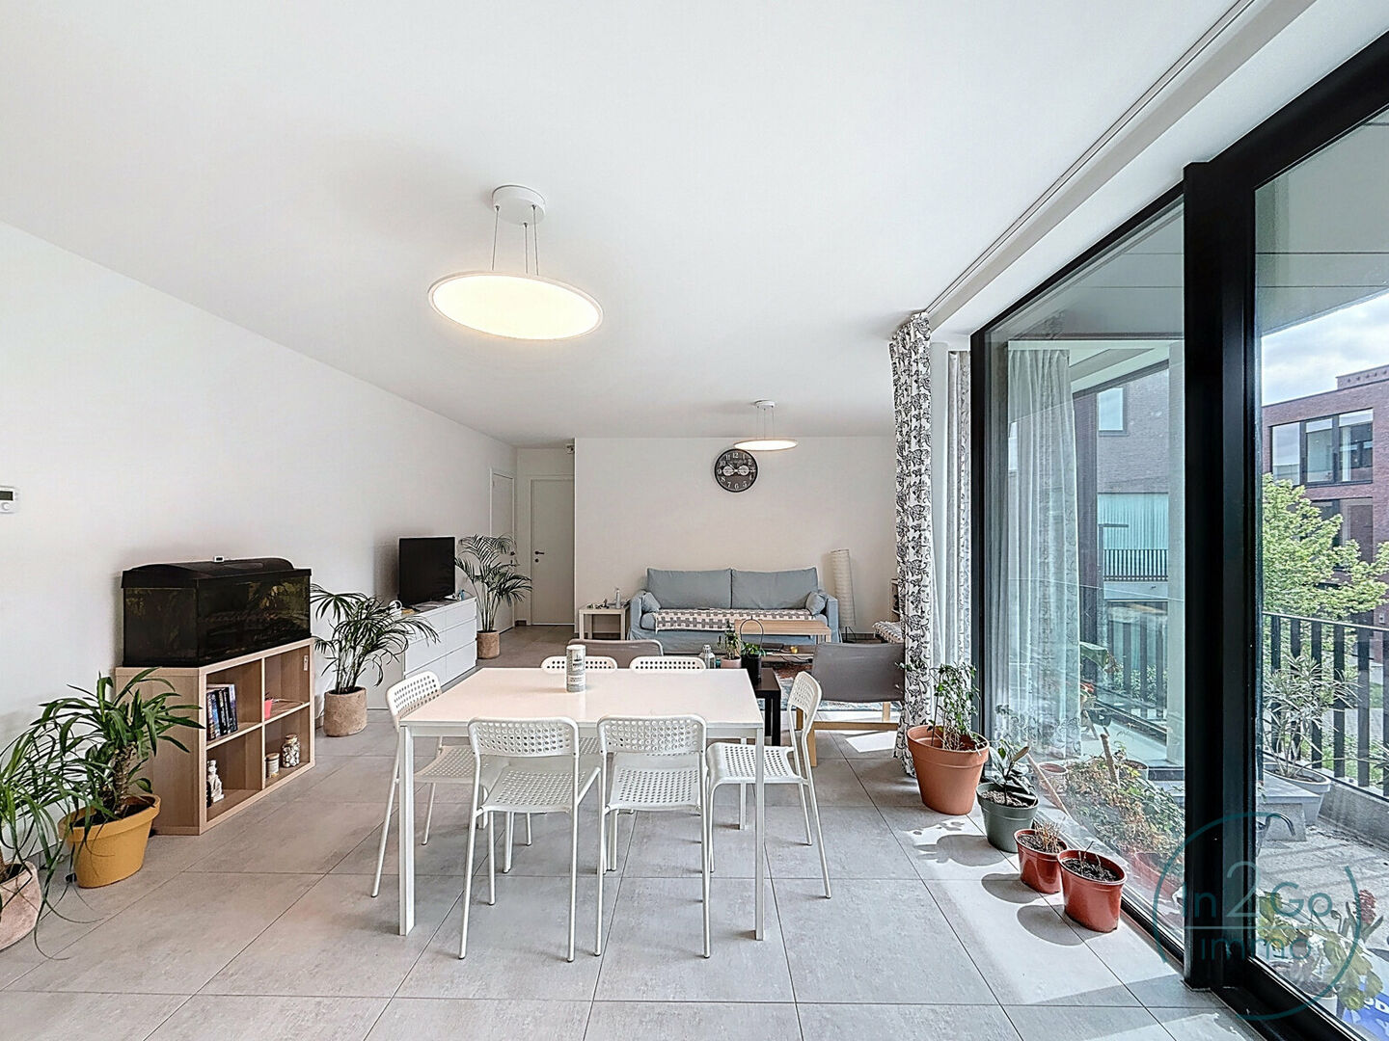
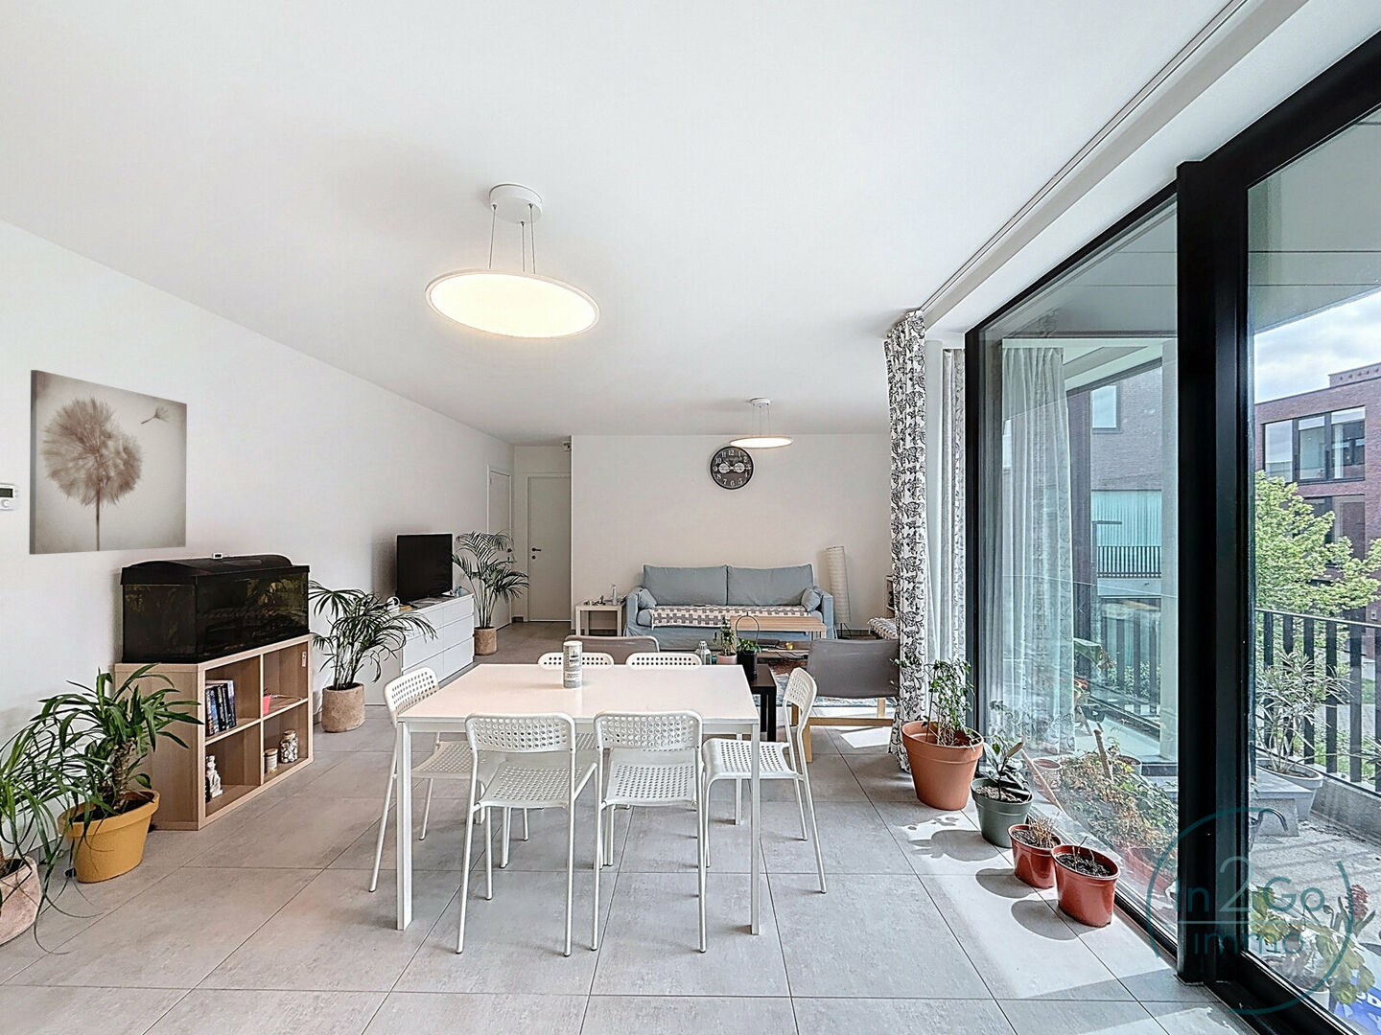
+ wall art [28,369,188,556]
